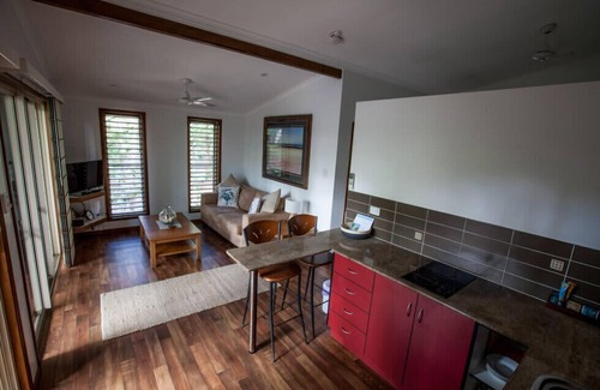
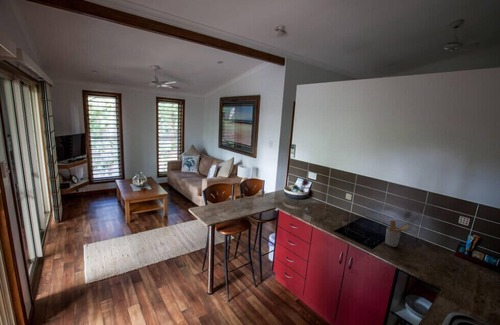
+ flower [291,178,312,205]
+ utensil holder [384,219,410,248]
